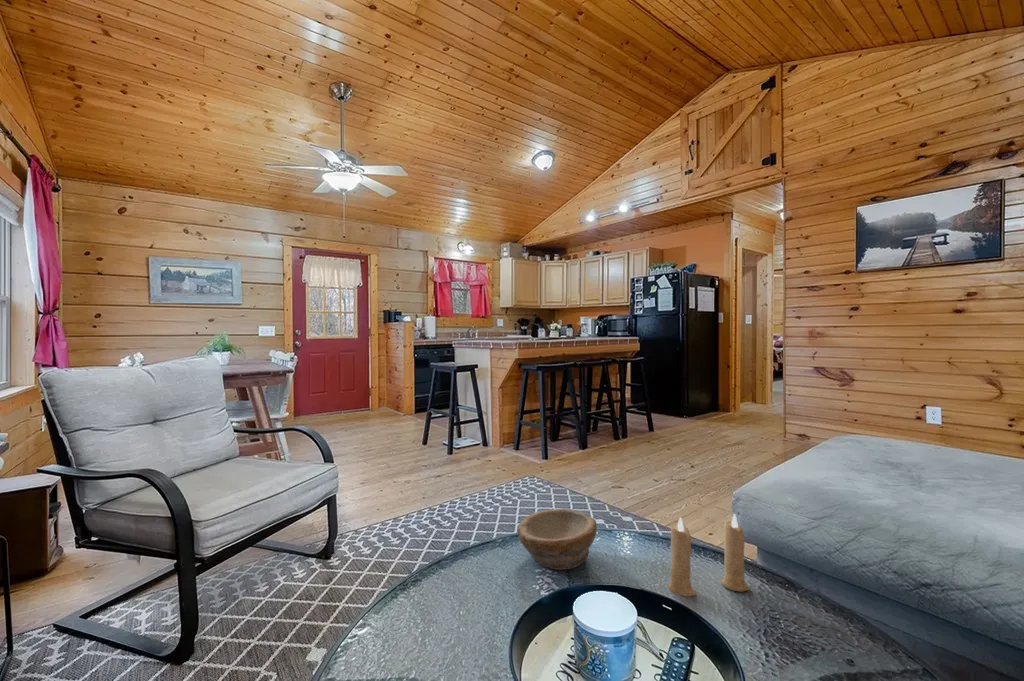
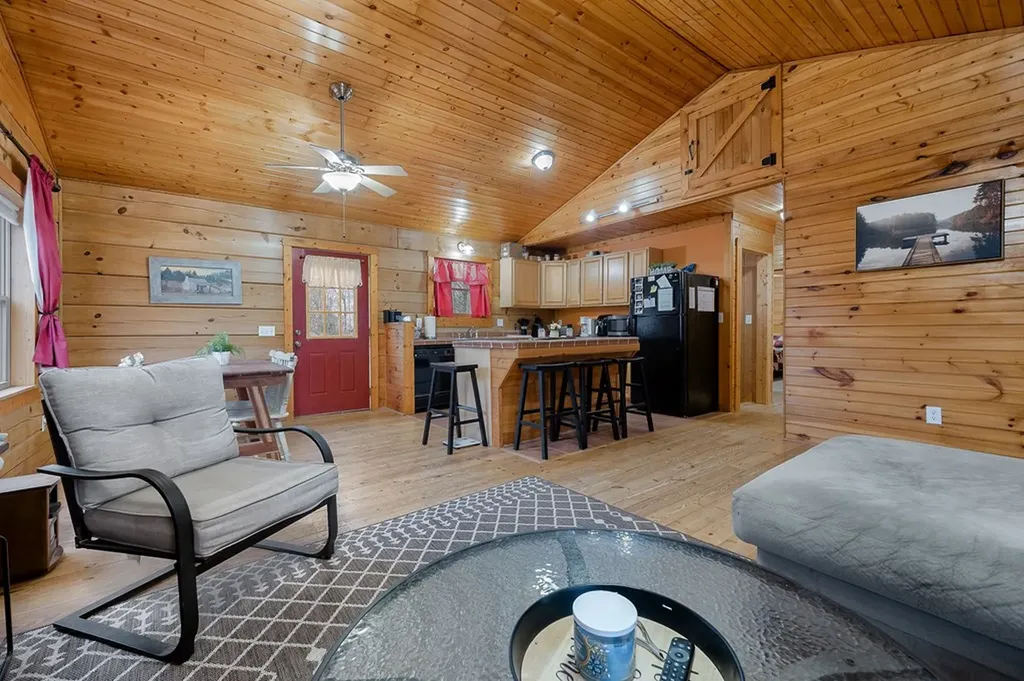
- bowl [517,507,598,571]
- candle [667,513,751,597]
